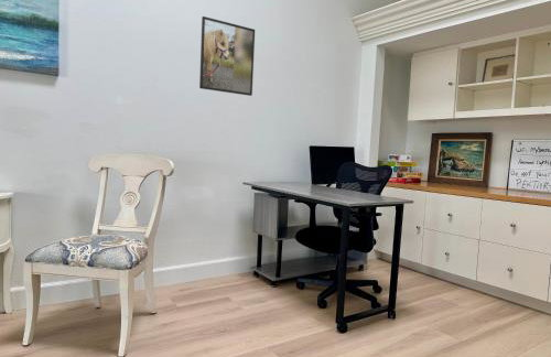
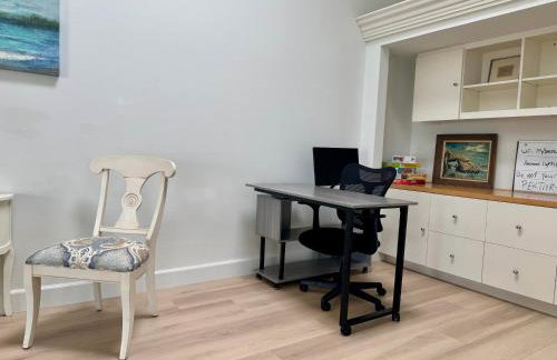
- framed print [198,15,256,97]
